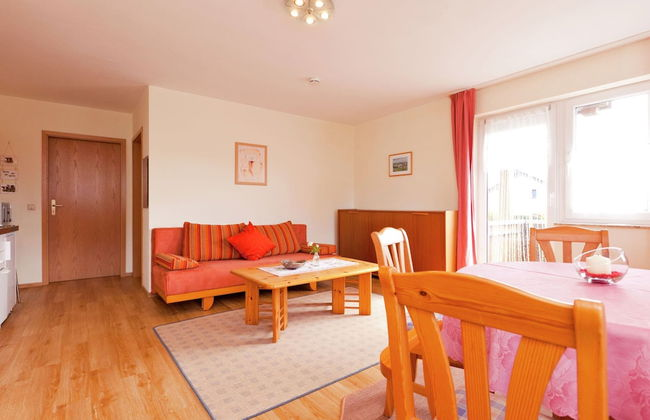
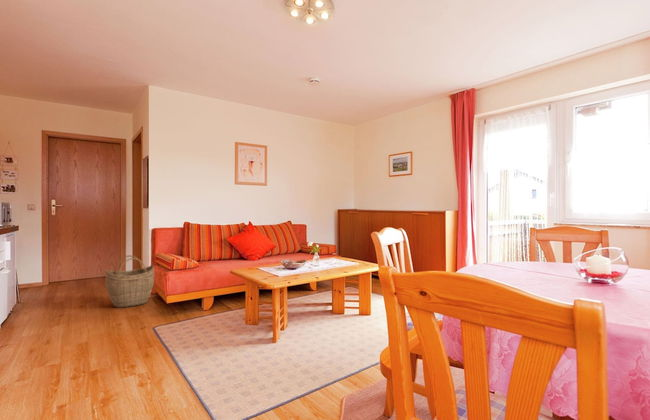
+ woven basket [104,254,155,309]
